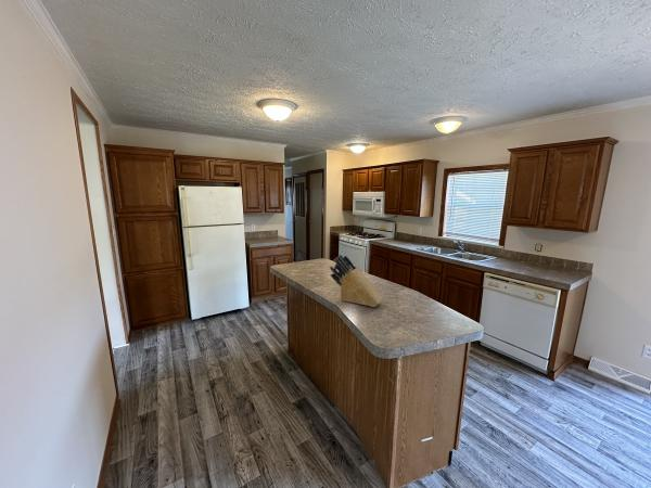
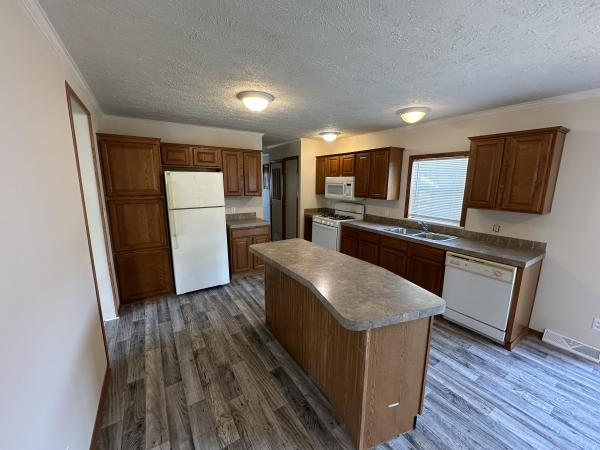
- knife block [329,254,384,308]
